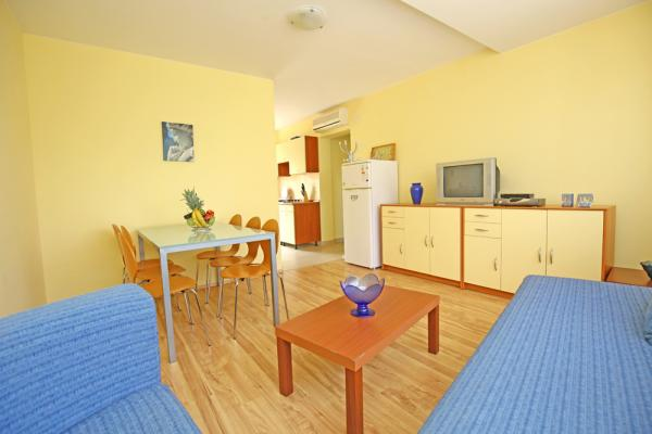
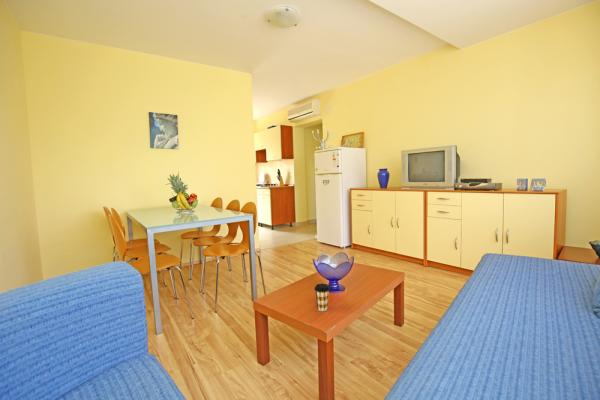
+ coffee cup [313,283,331,312]
